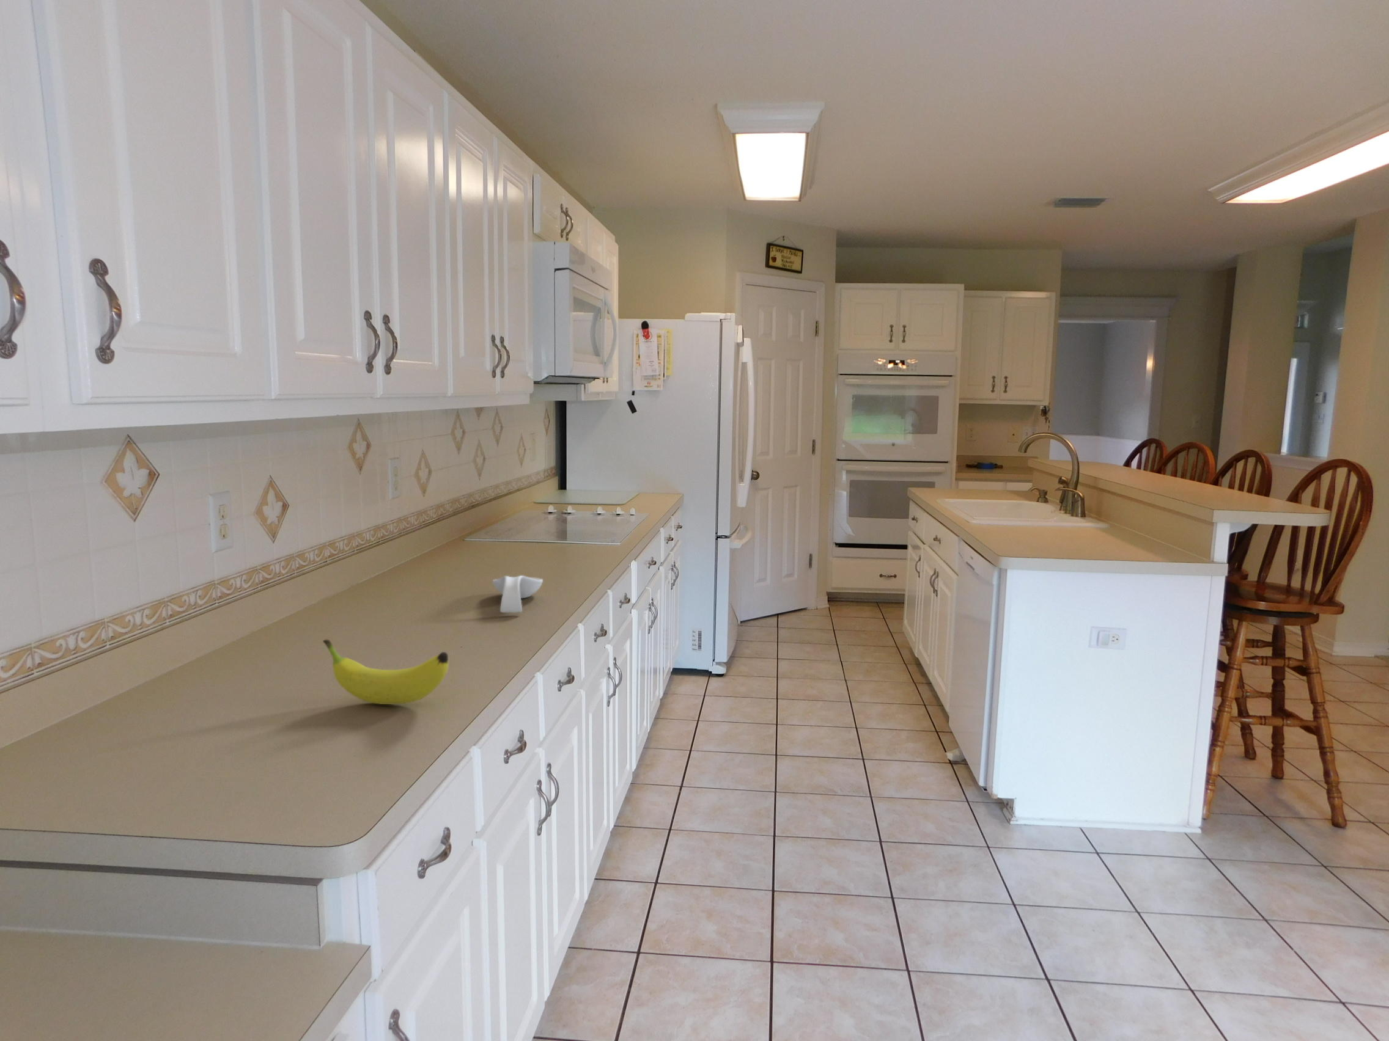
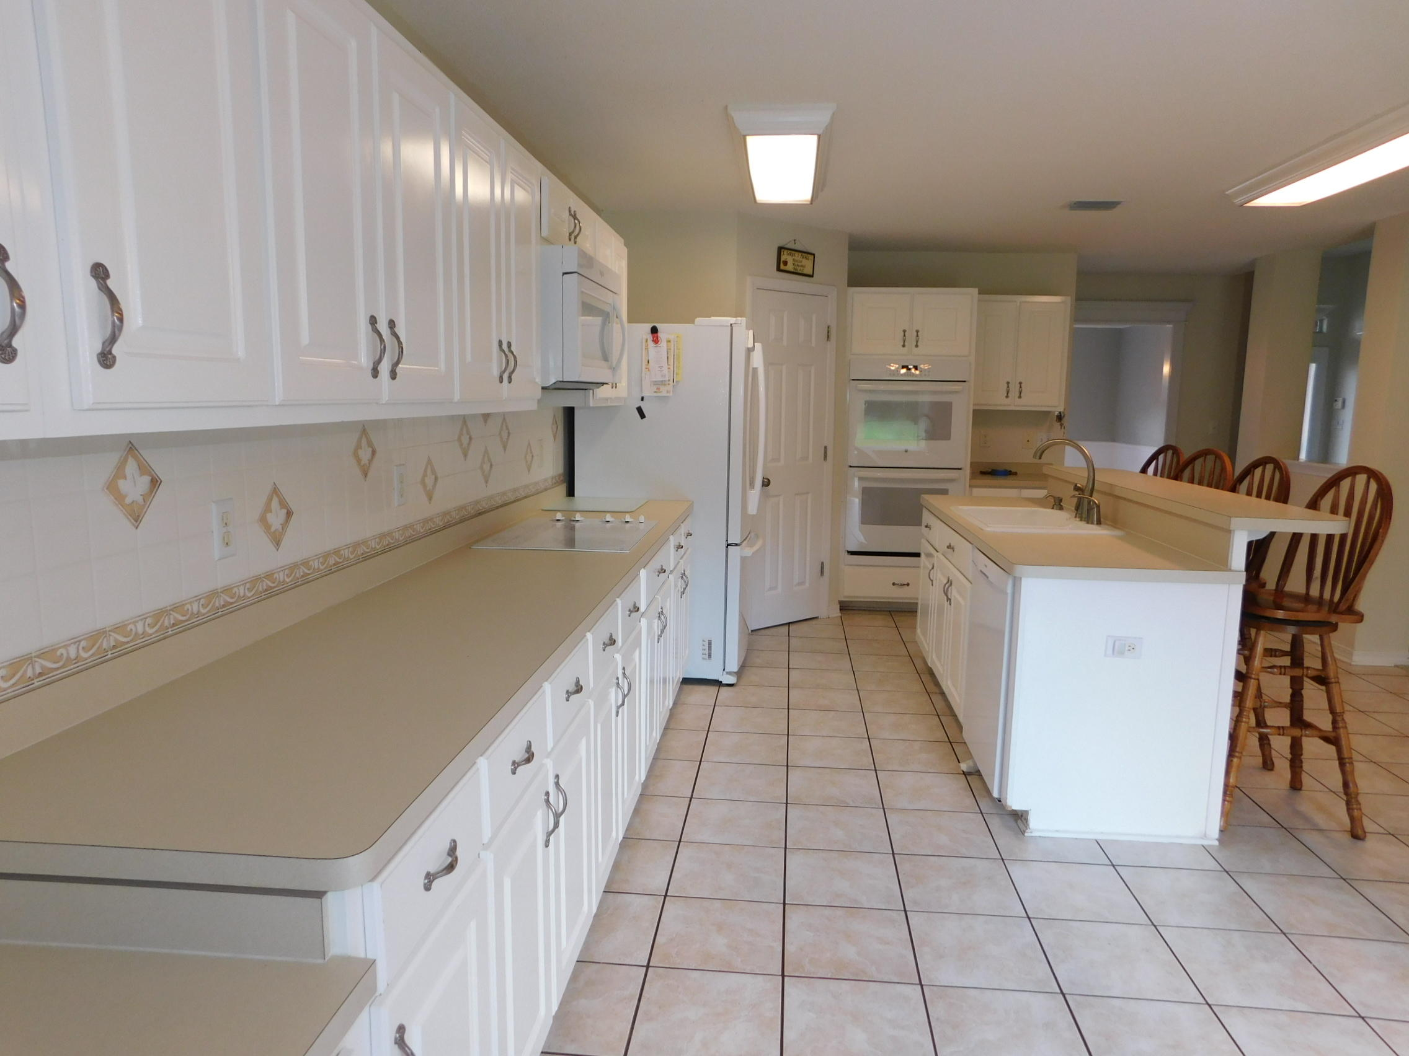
- spoon rest [492,575,544,613]
- fruit [323,639,450,705]
